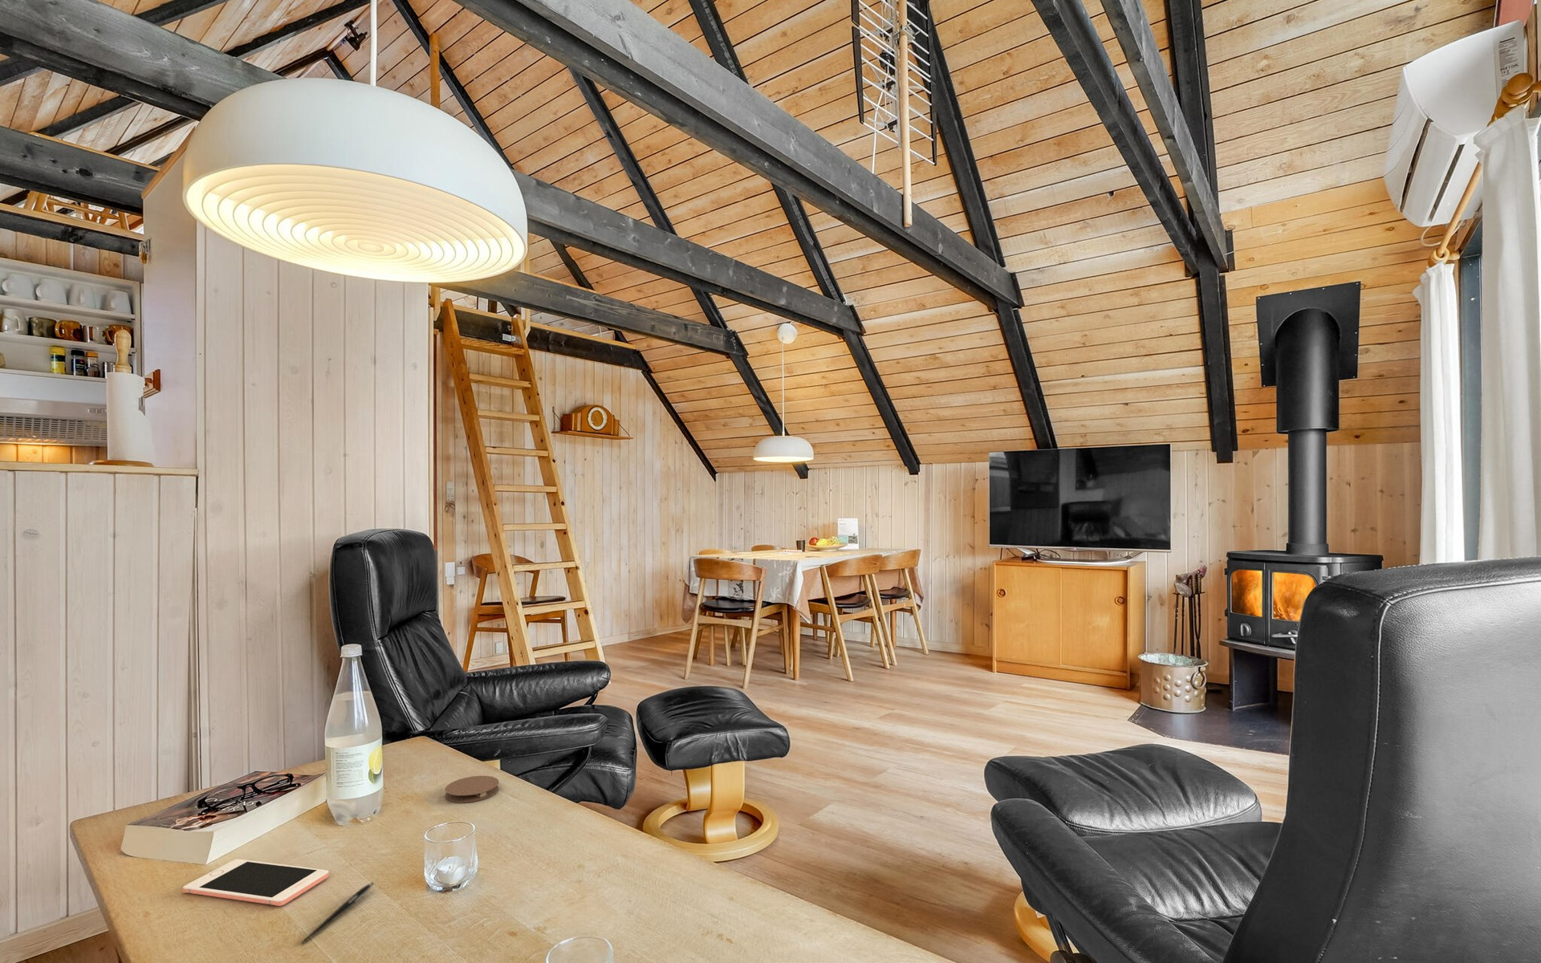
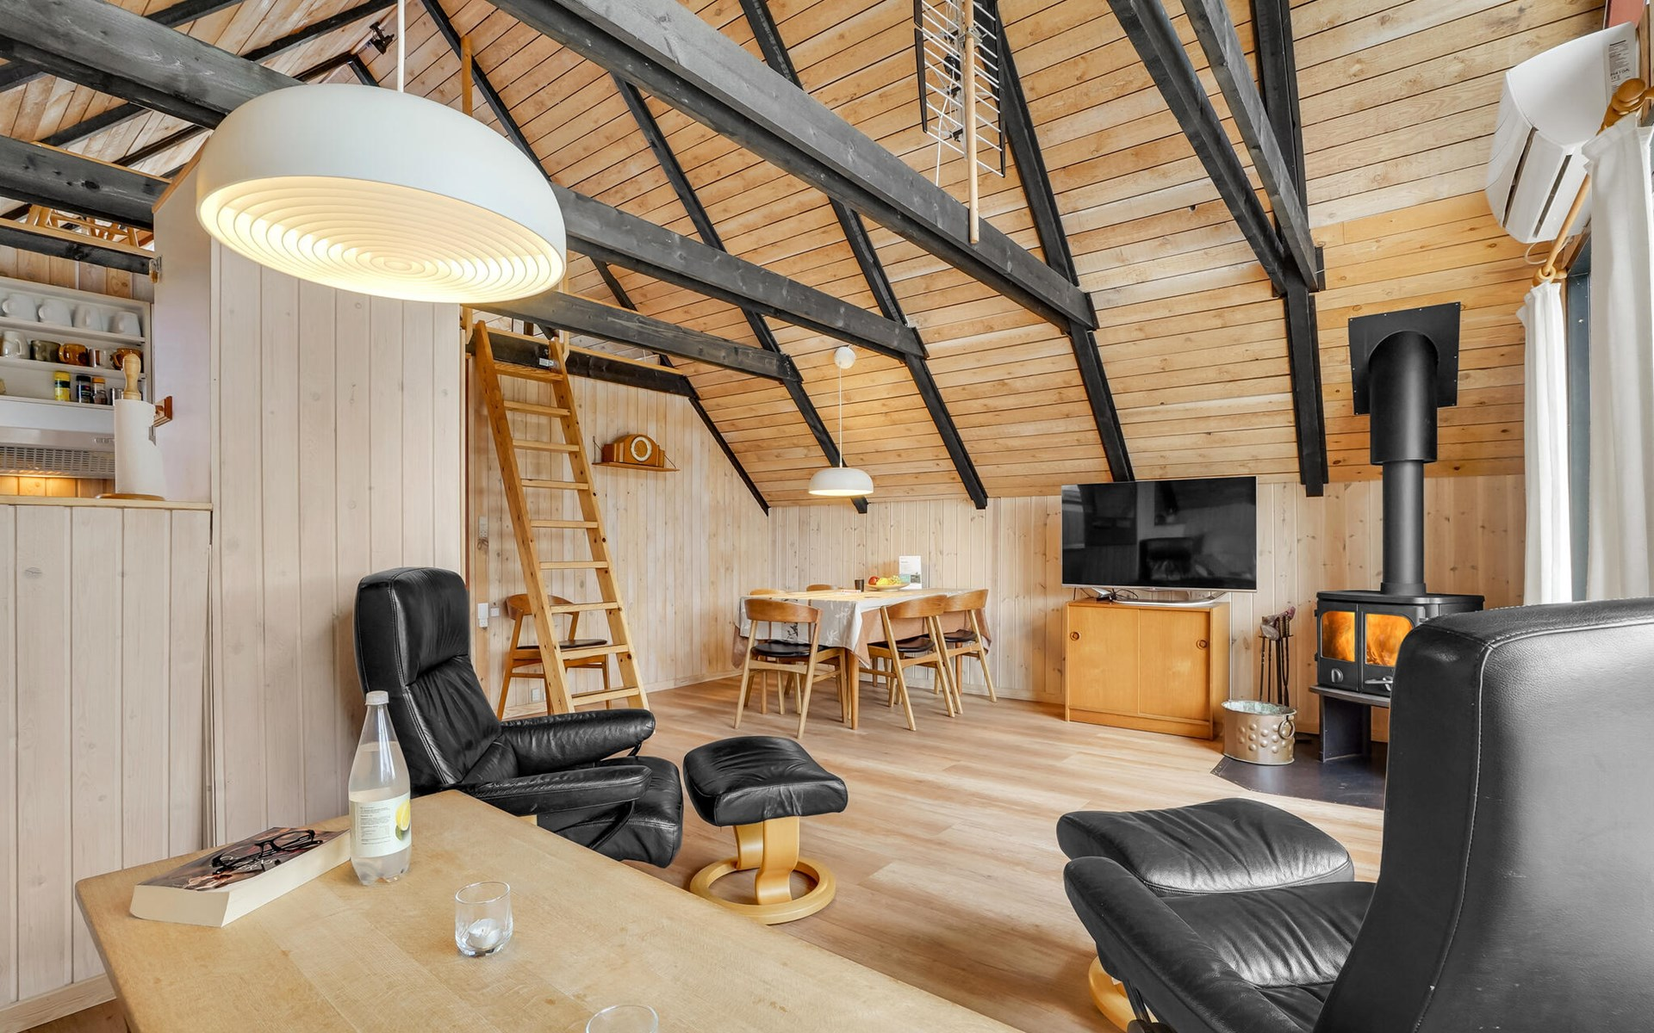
- cell phone [182,859,330,906]
- coaster [445,776,500,803]
- pen [301,882,375,945]
